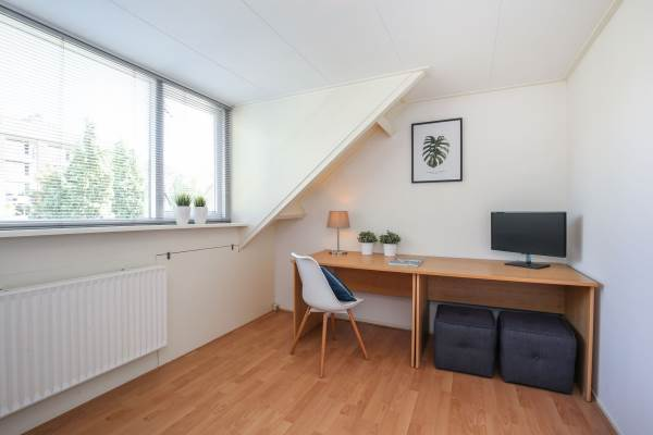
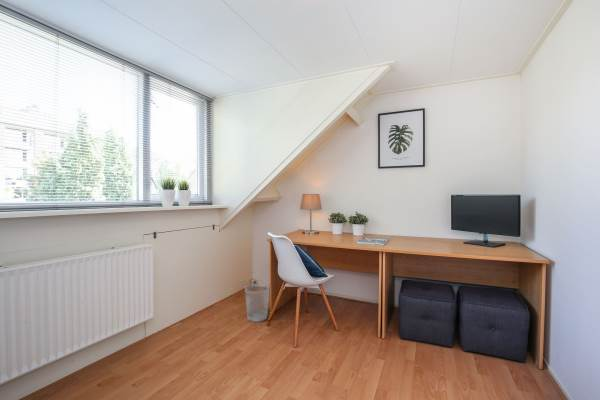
+ wastebasket [244,283,271,323]
